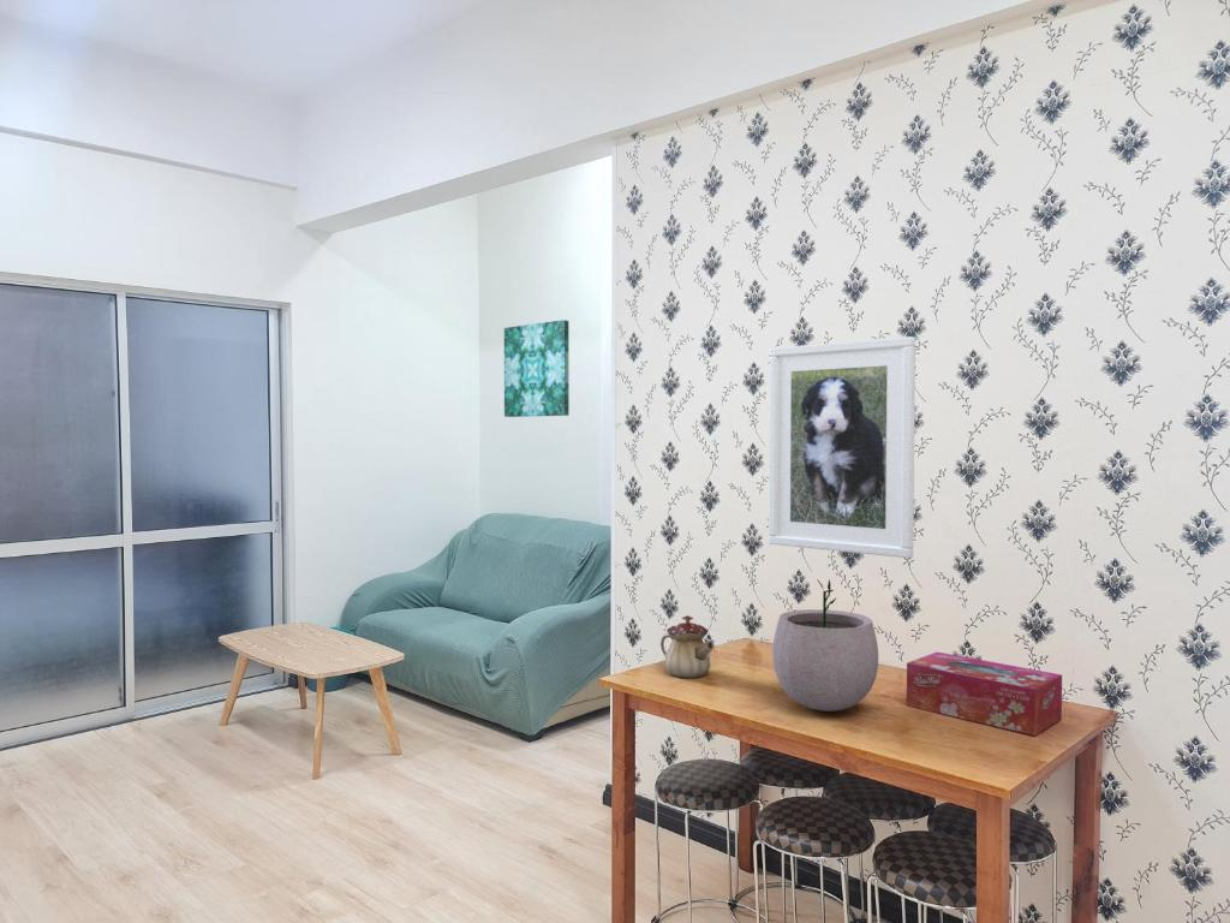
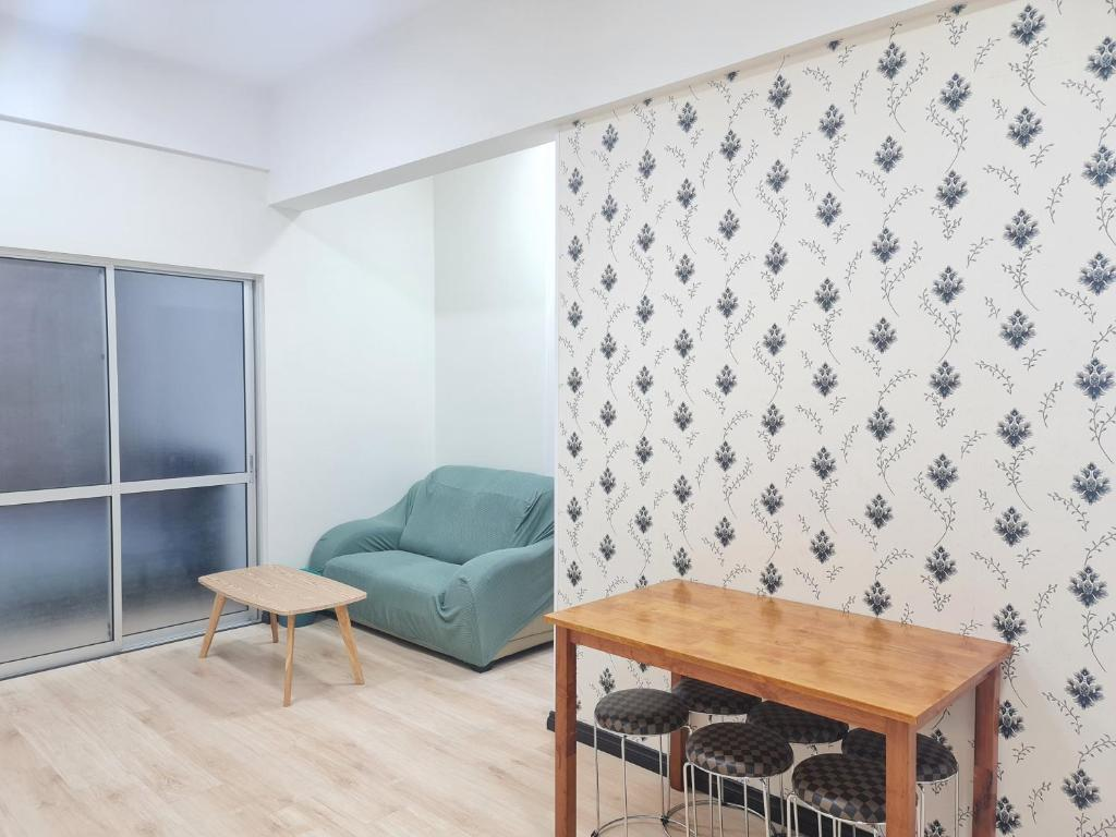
- wall art [503,318,571,418]
- tissue box [906,650,1063,737]
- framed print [768,335,916,559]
- plant pot [771,578,879,713]
- teapot [659,614,716,679]
